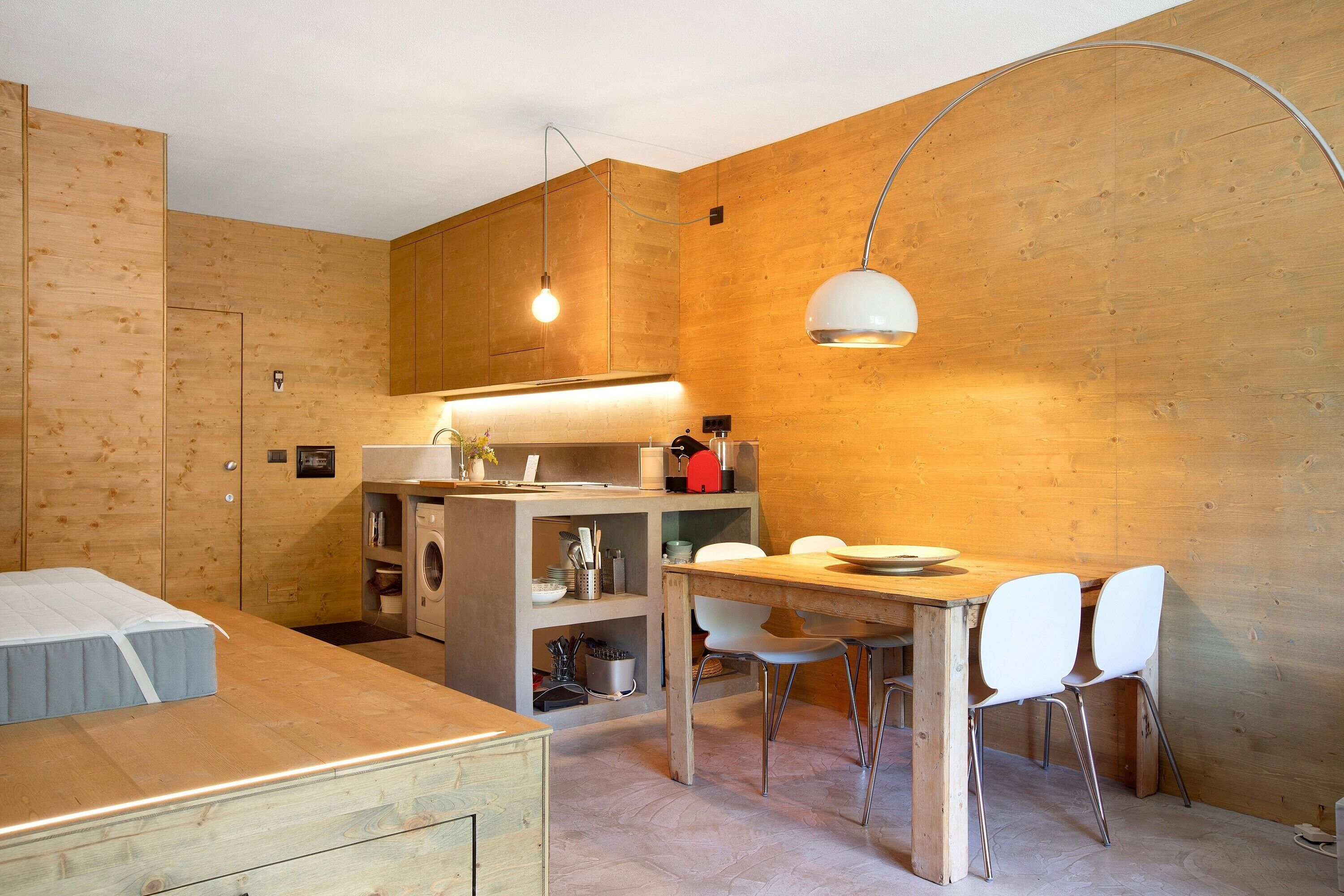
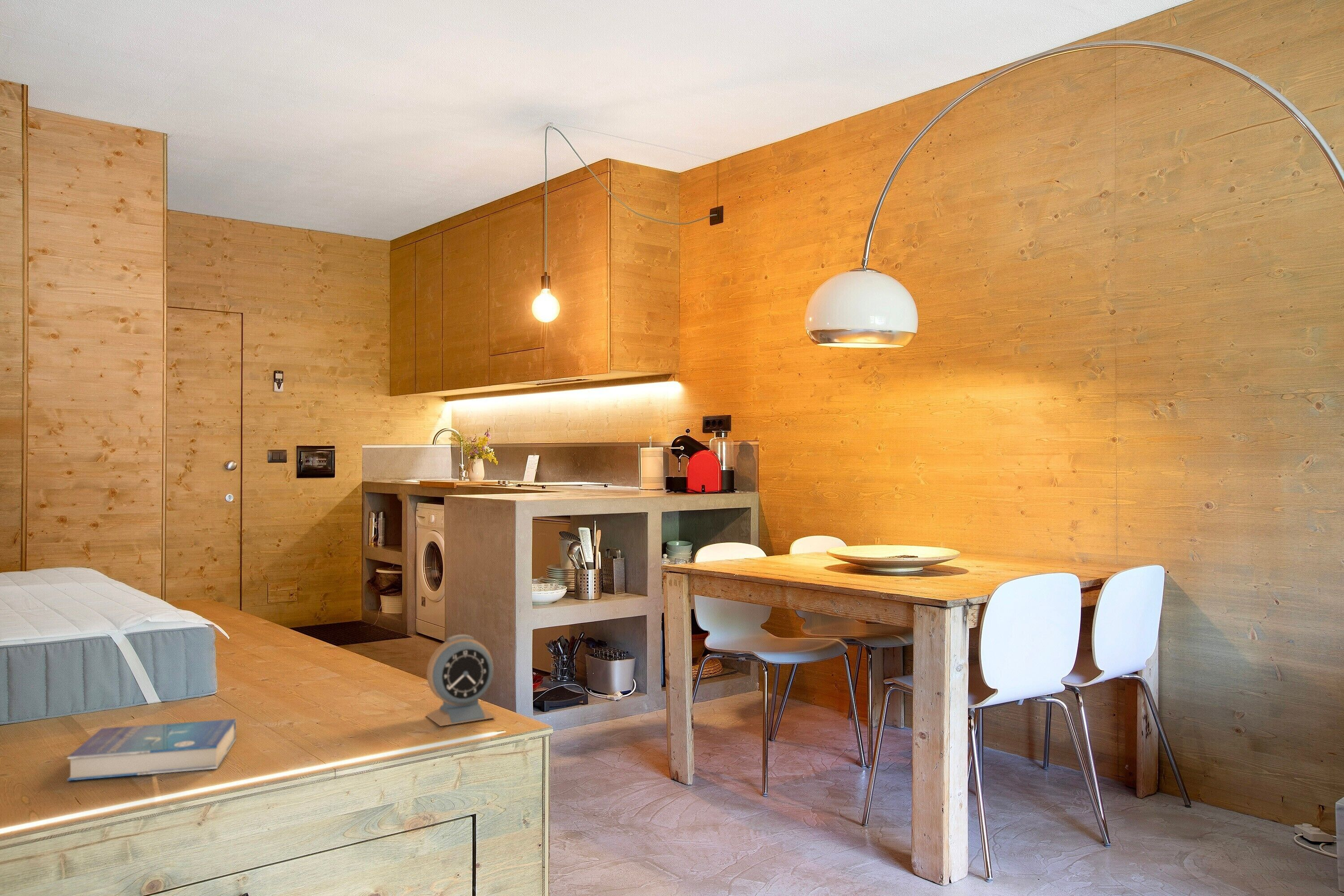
+ alarm clock [426,634,496,727]
+ book [67,719,237,781]
